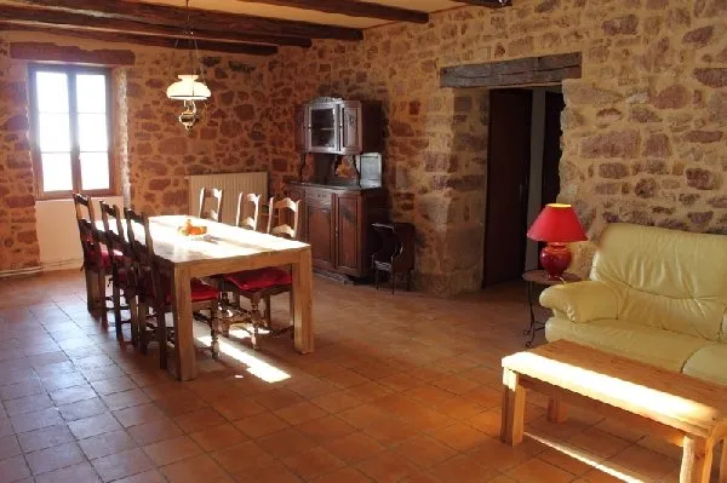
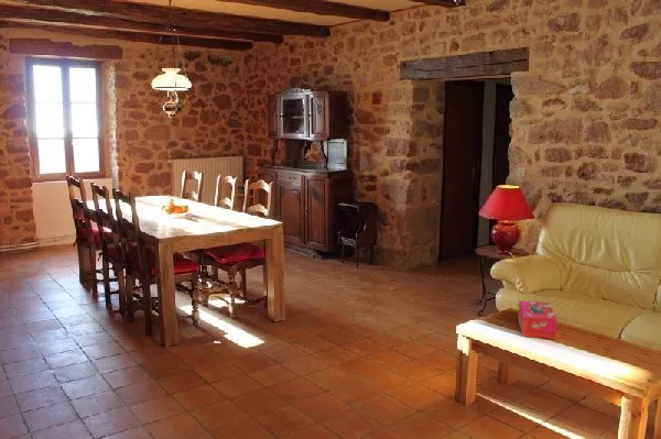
+ tissue box [517,299,557,340]
